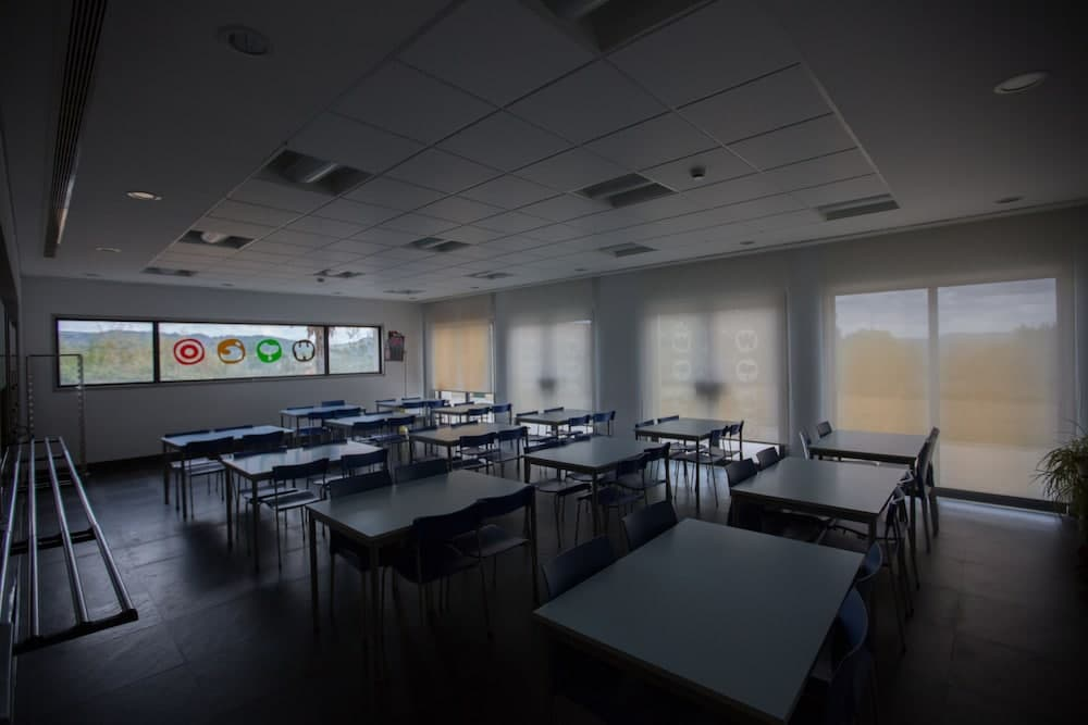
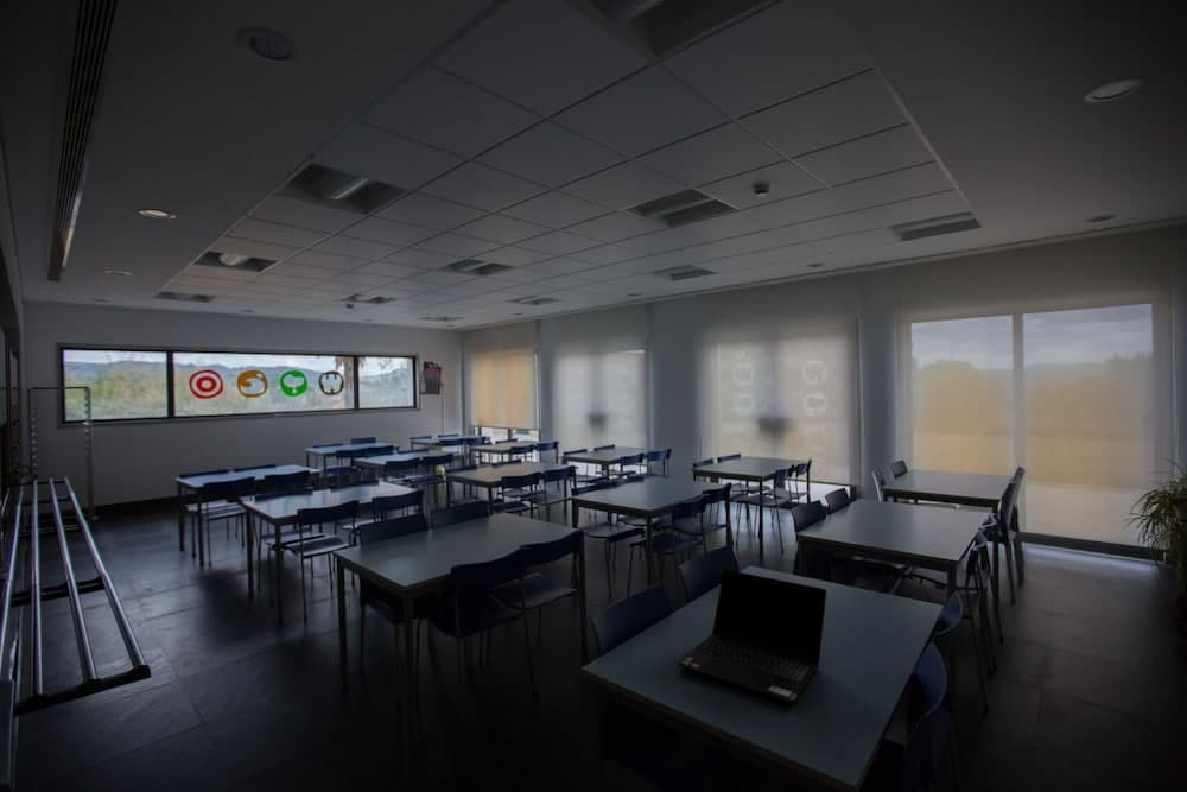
+ laptop computer [677,569,827,704]
